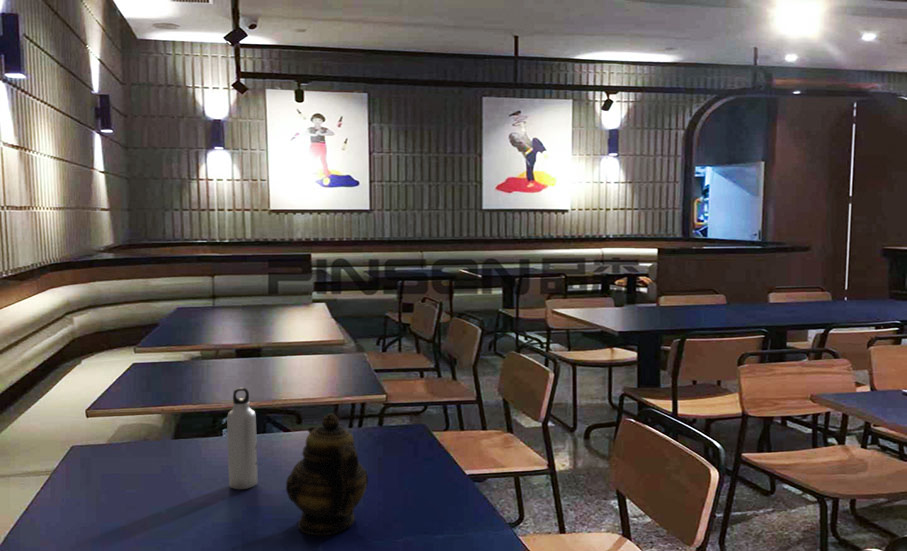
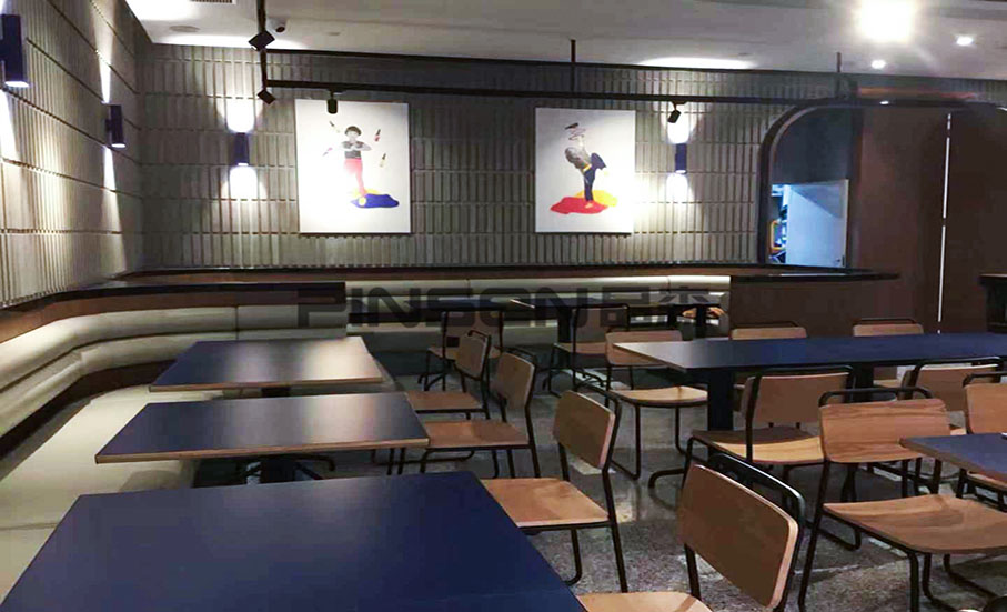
- water bottle [226,387,258,490]
- teapot [285,412,369,536]
